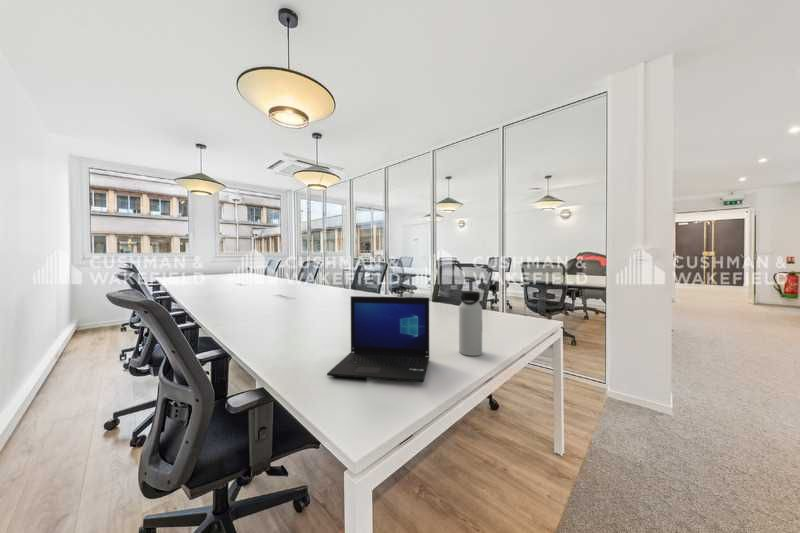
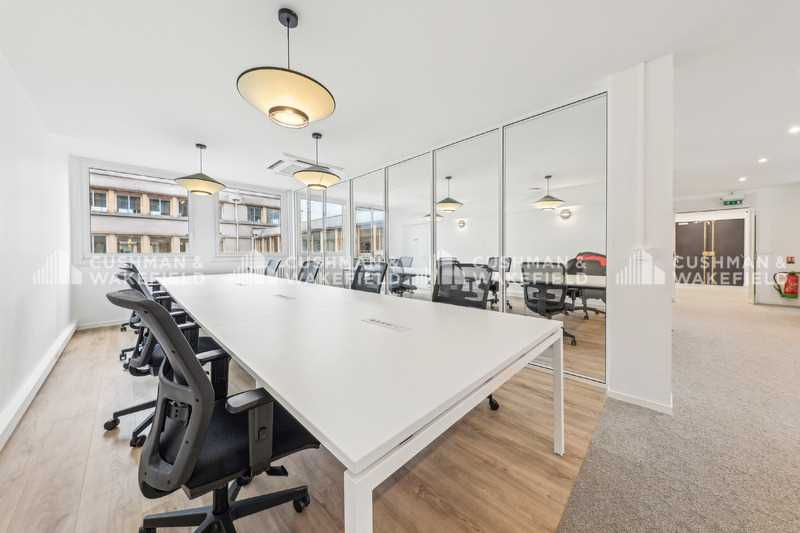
- water bottle [458,290,483,357]
- laptop [326,295,431,383]
